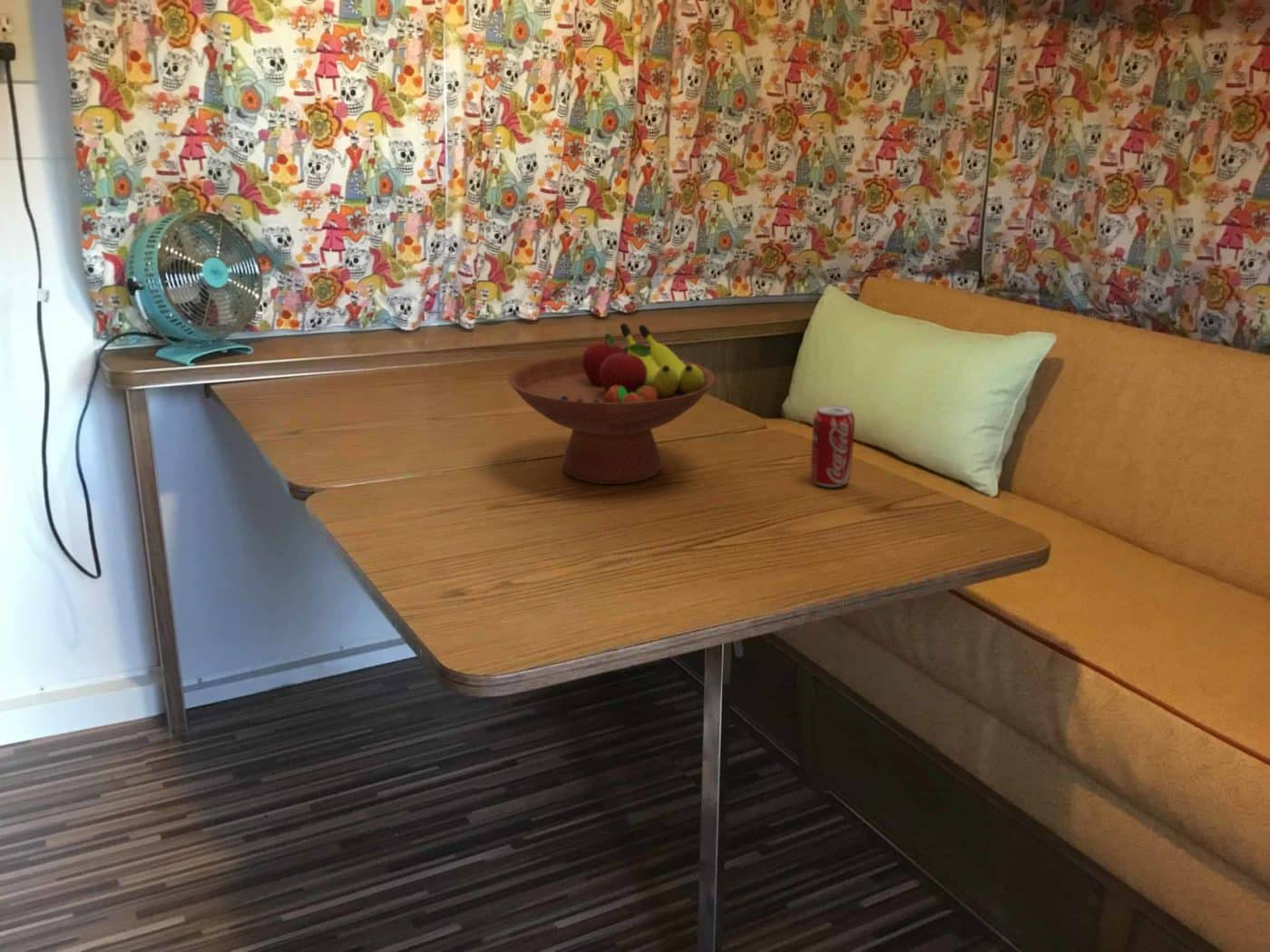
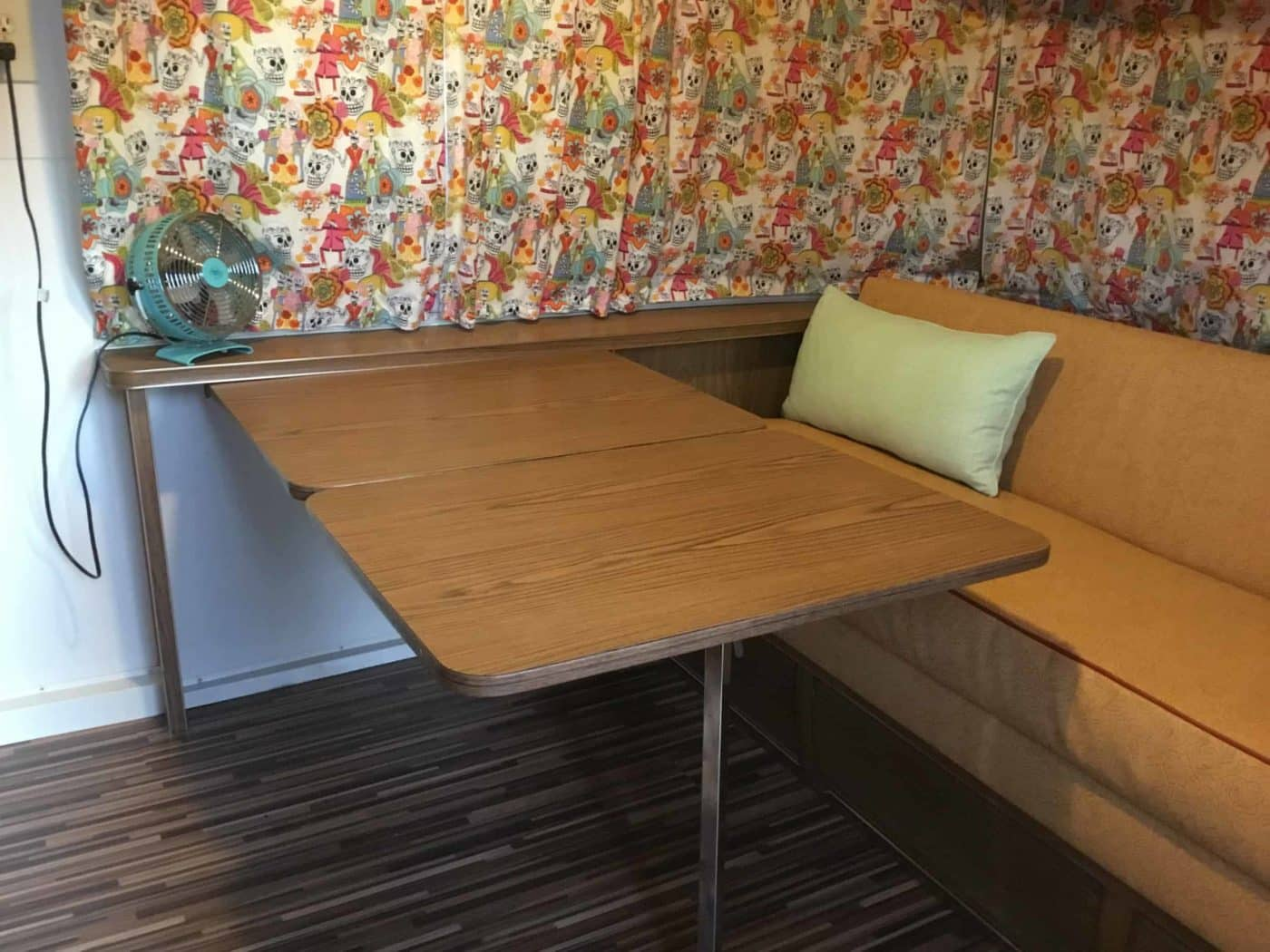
- beverage can [809,403,855,488]
- fruit bowl [506,322,717,485]
